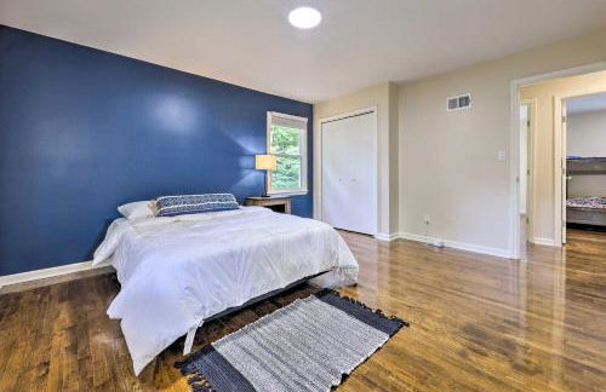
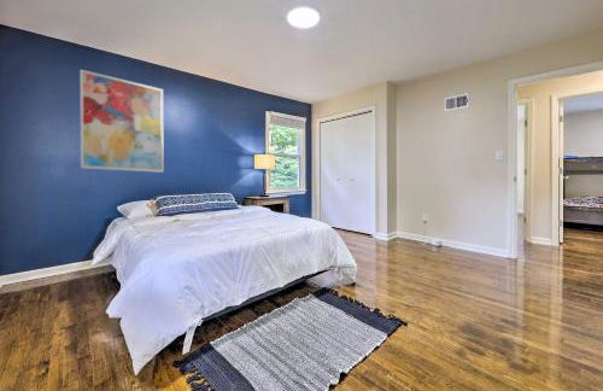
+ wall art [78,69,165,174]
